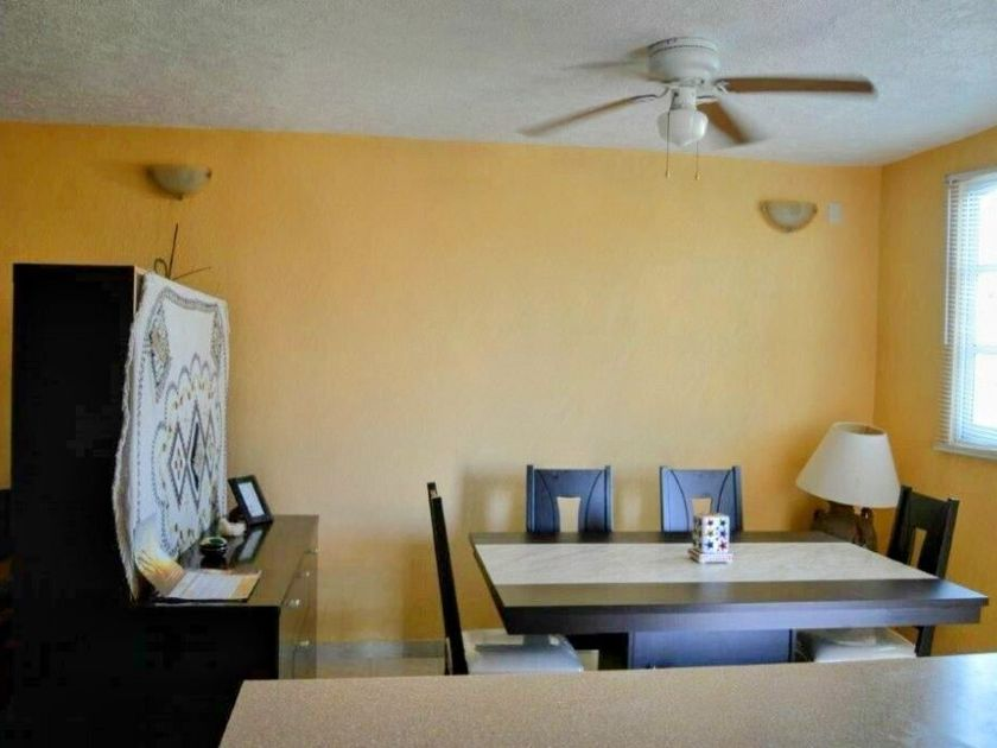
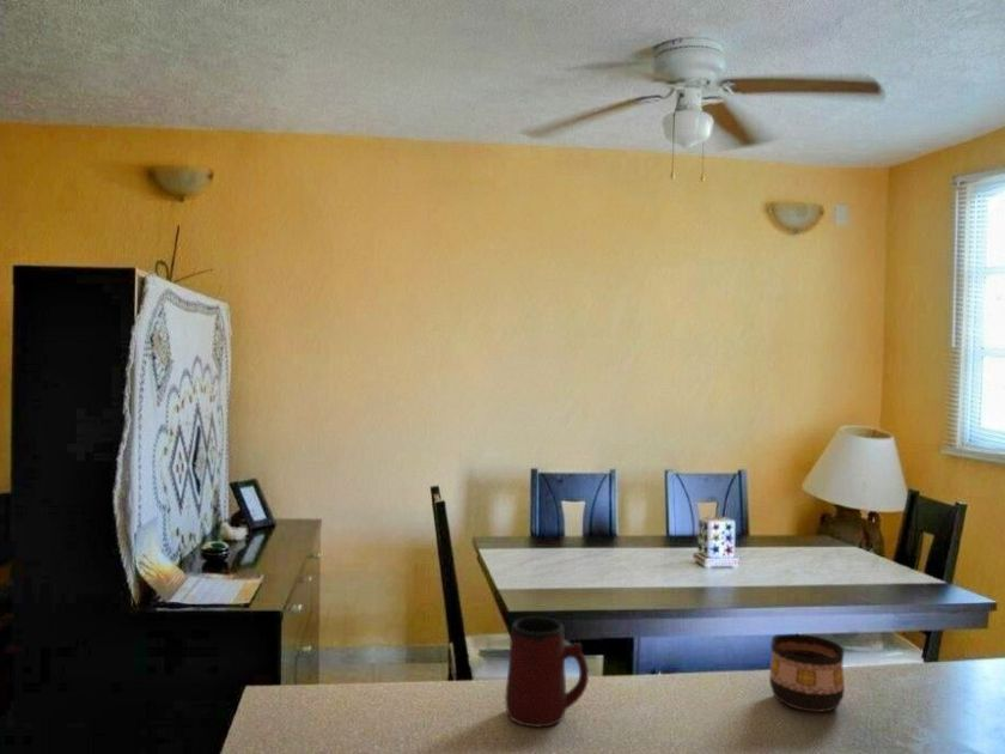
+ cup [768,633,846,713]
+ mug [504,616,590,728]
